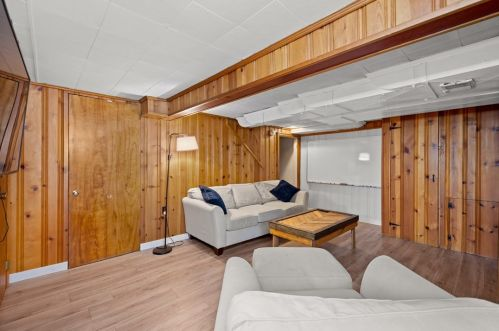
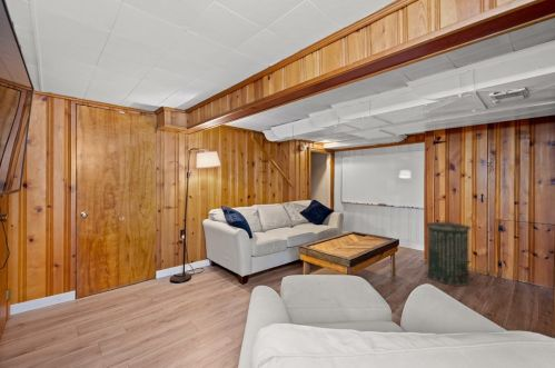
+ trash can [425,220,473,287]
